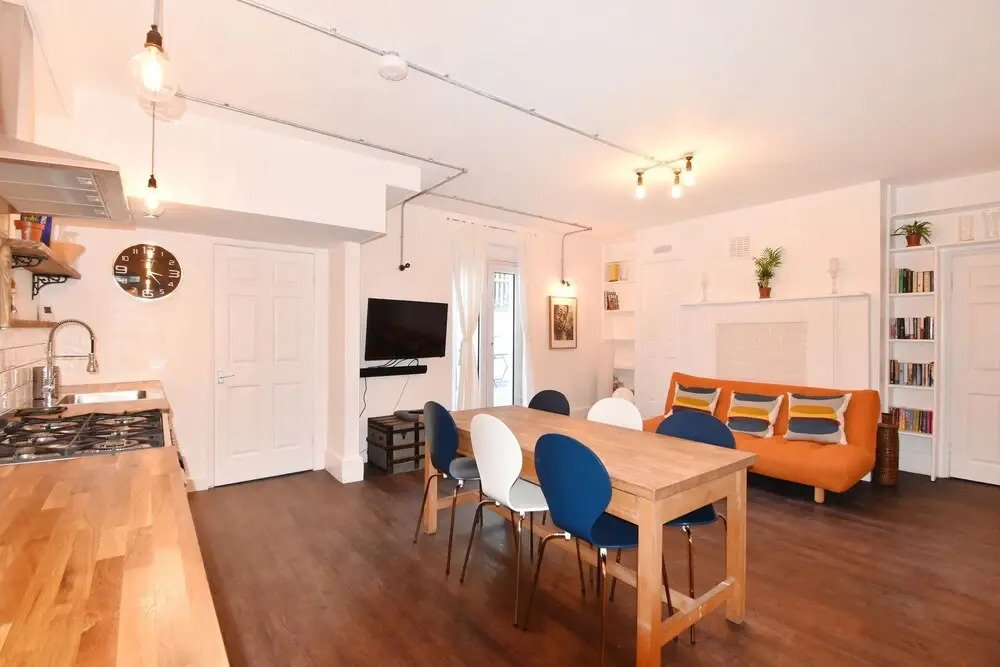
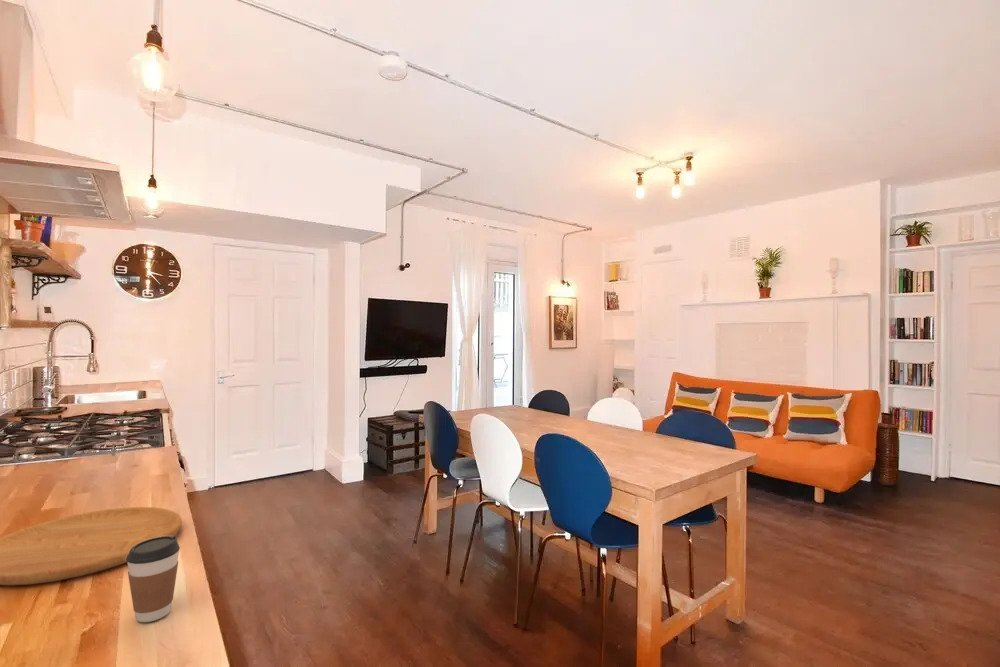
+ cutting board [0,506,183,586]
+ coffee cup [126,536,181,623]
